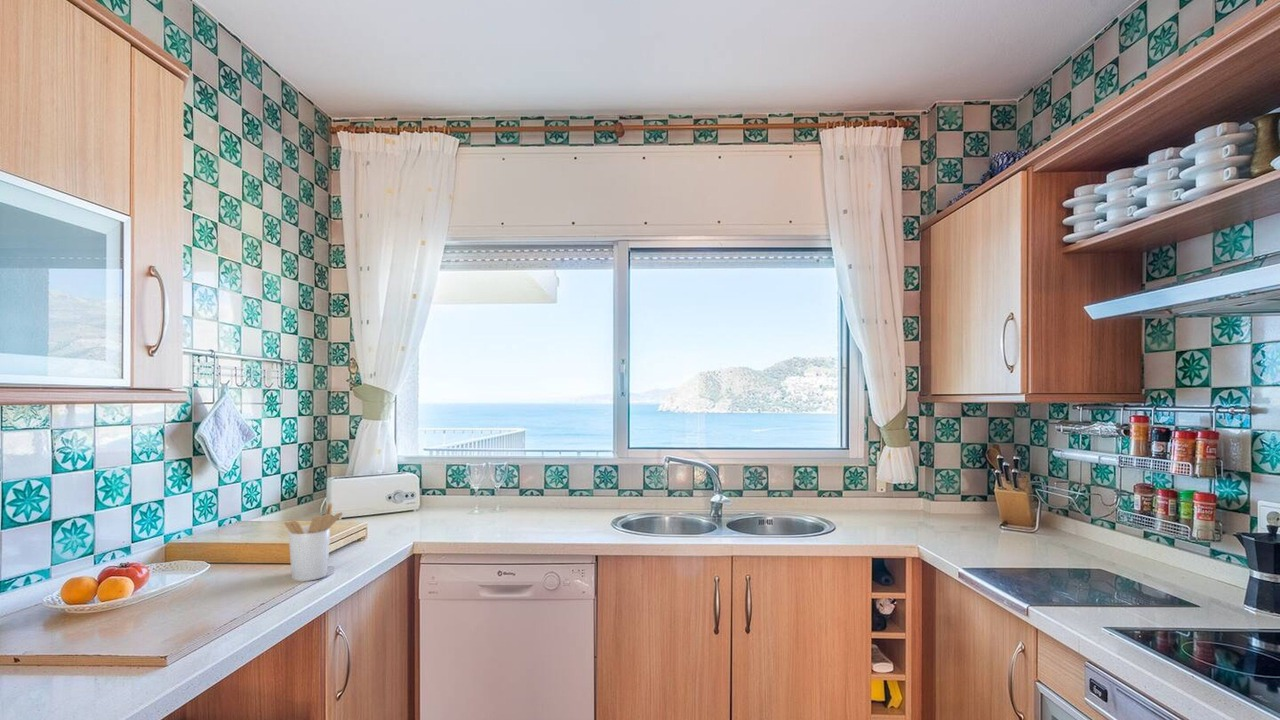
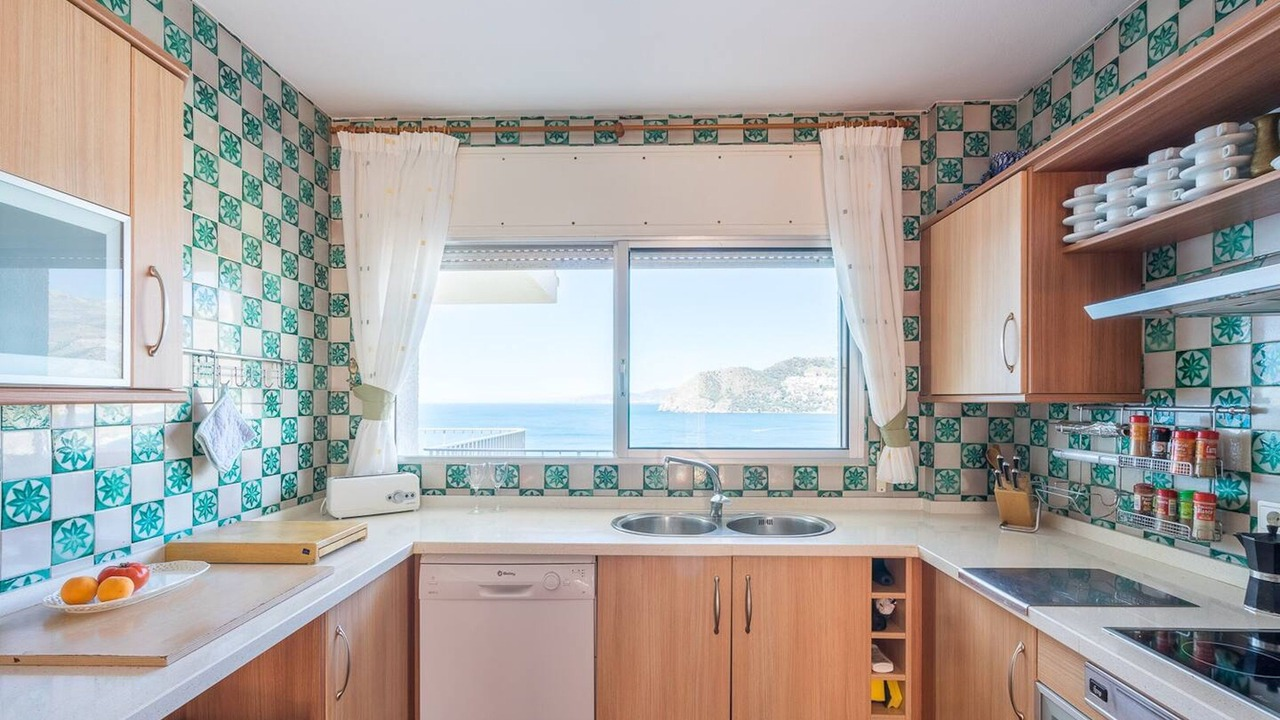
- utensil holder [283,502,344,582]
